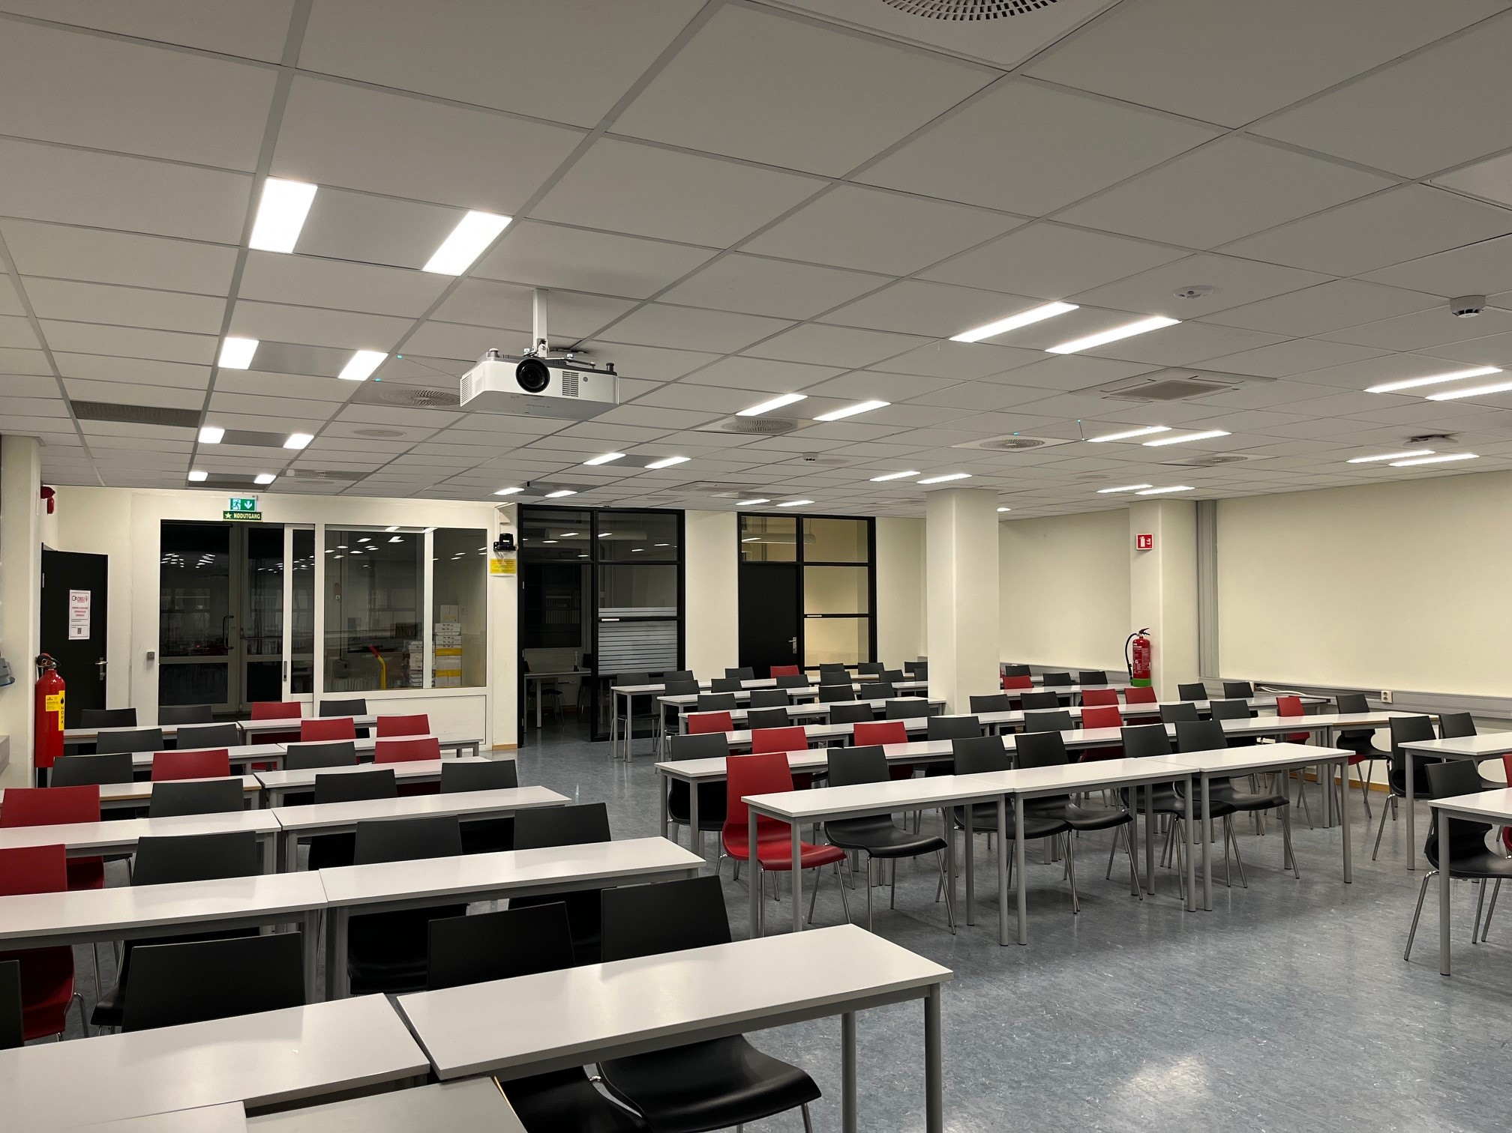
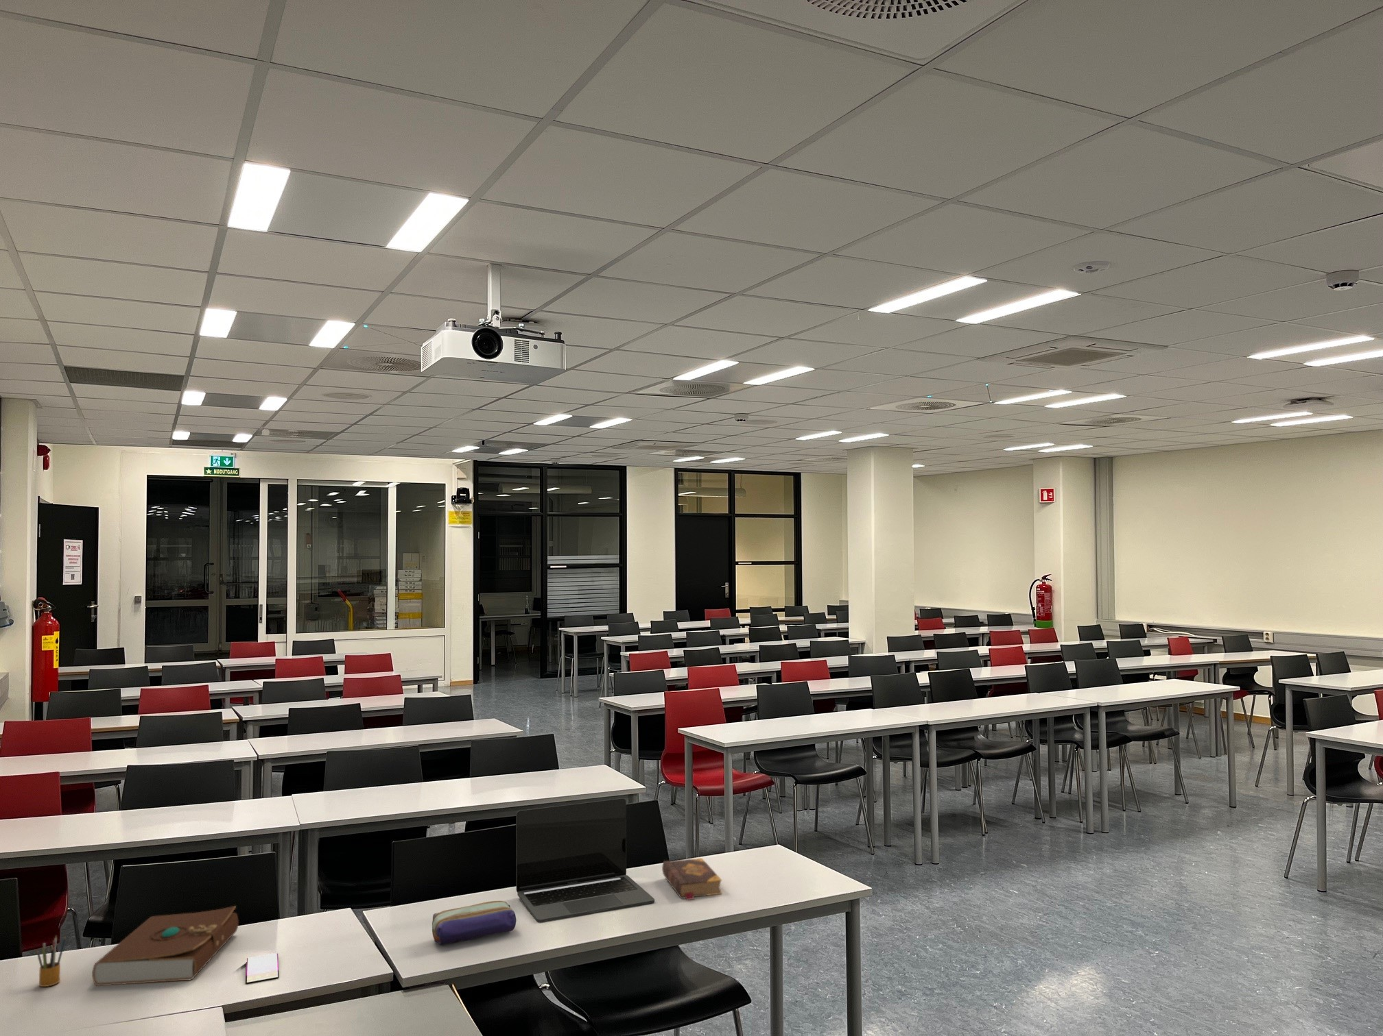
+ book [91,905,240,987]
+ pencil case [431,900,517,946]
+ laptop [515,798,656,923]
+ smartphone [245,952,280,985]
+ book [661,858,722,901]
+ pencil box [36,934,66,987]
